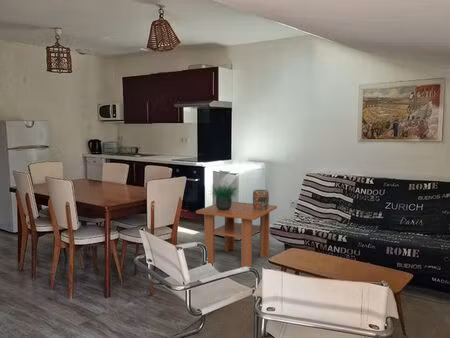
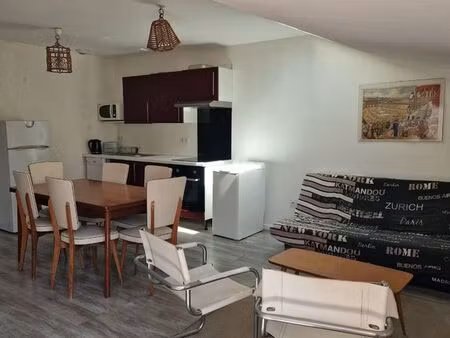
- potted plant [207,175,239,210]
- coffee table [195,201,278,268]
- decorative container [252,189,270,210]
